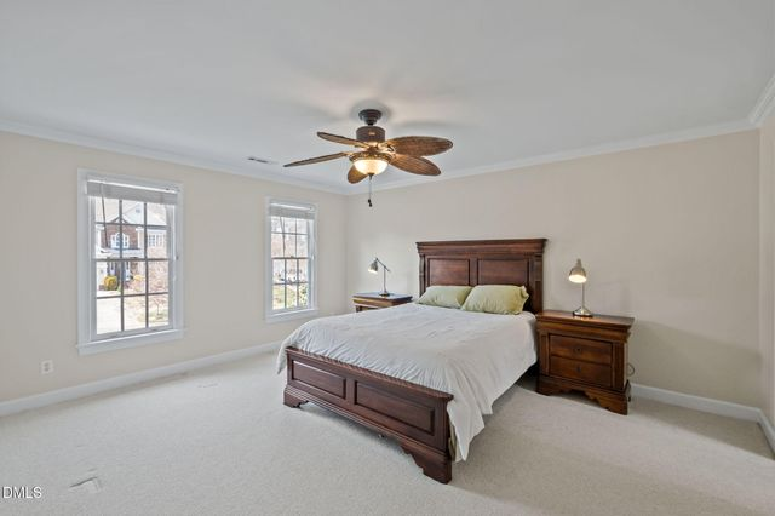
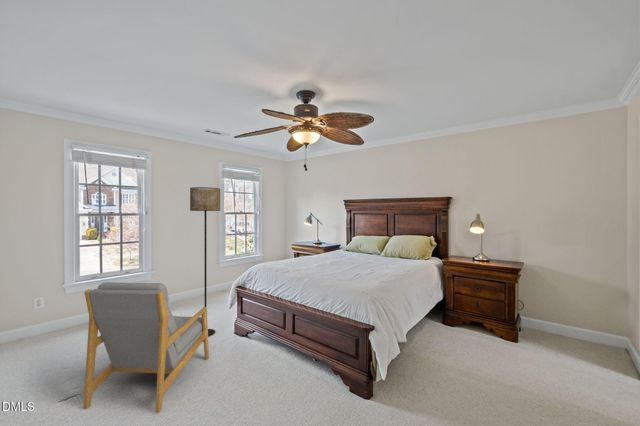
+ armchair [82,281,210,414]
+ floor lamp [189,186,221,337]
